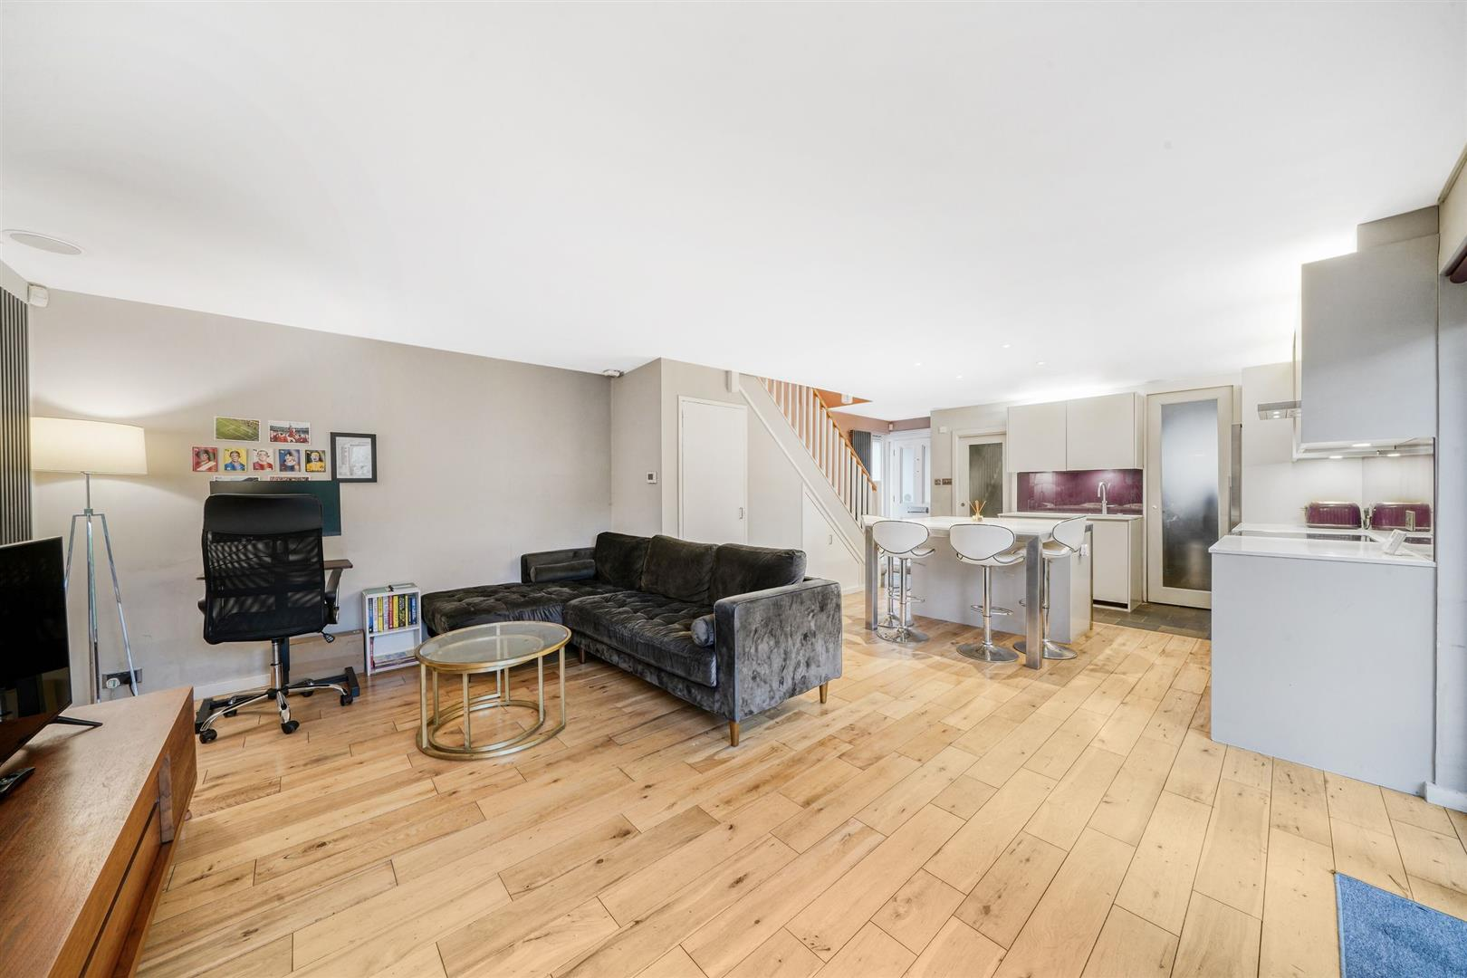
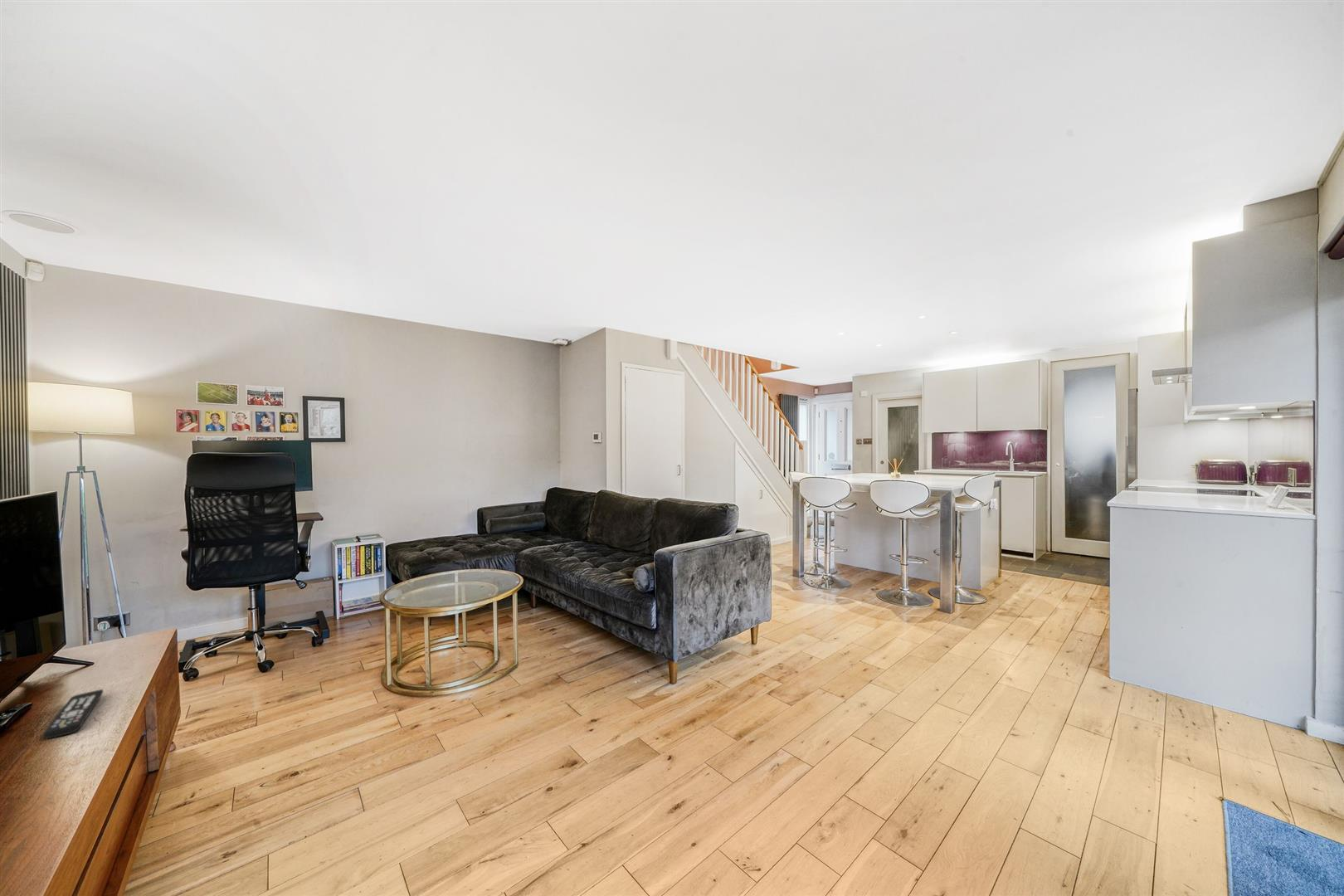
+ remote control [42,689,104,739]
